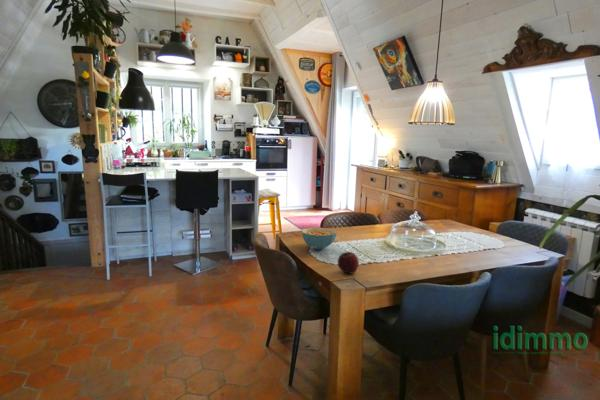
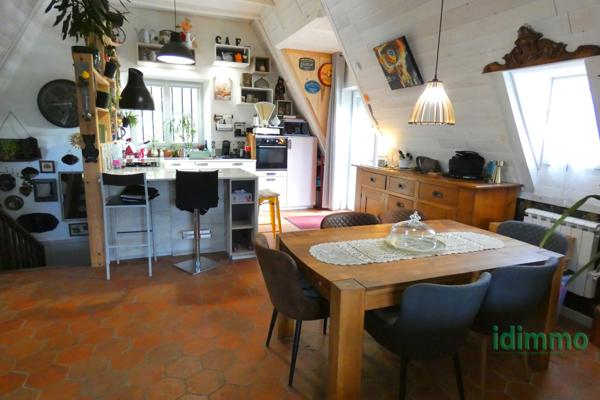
- cereal bowl [301,227,337,250]
- fruit [337,251,360,275]
